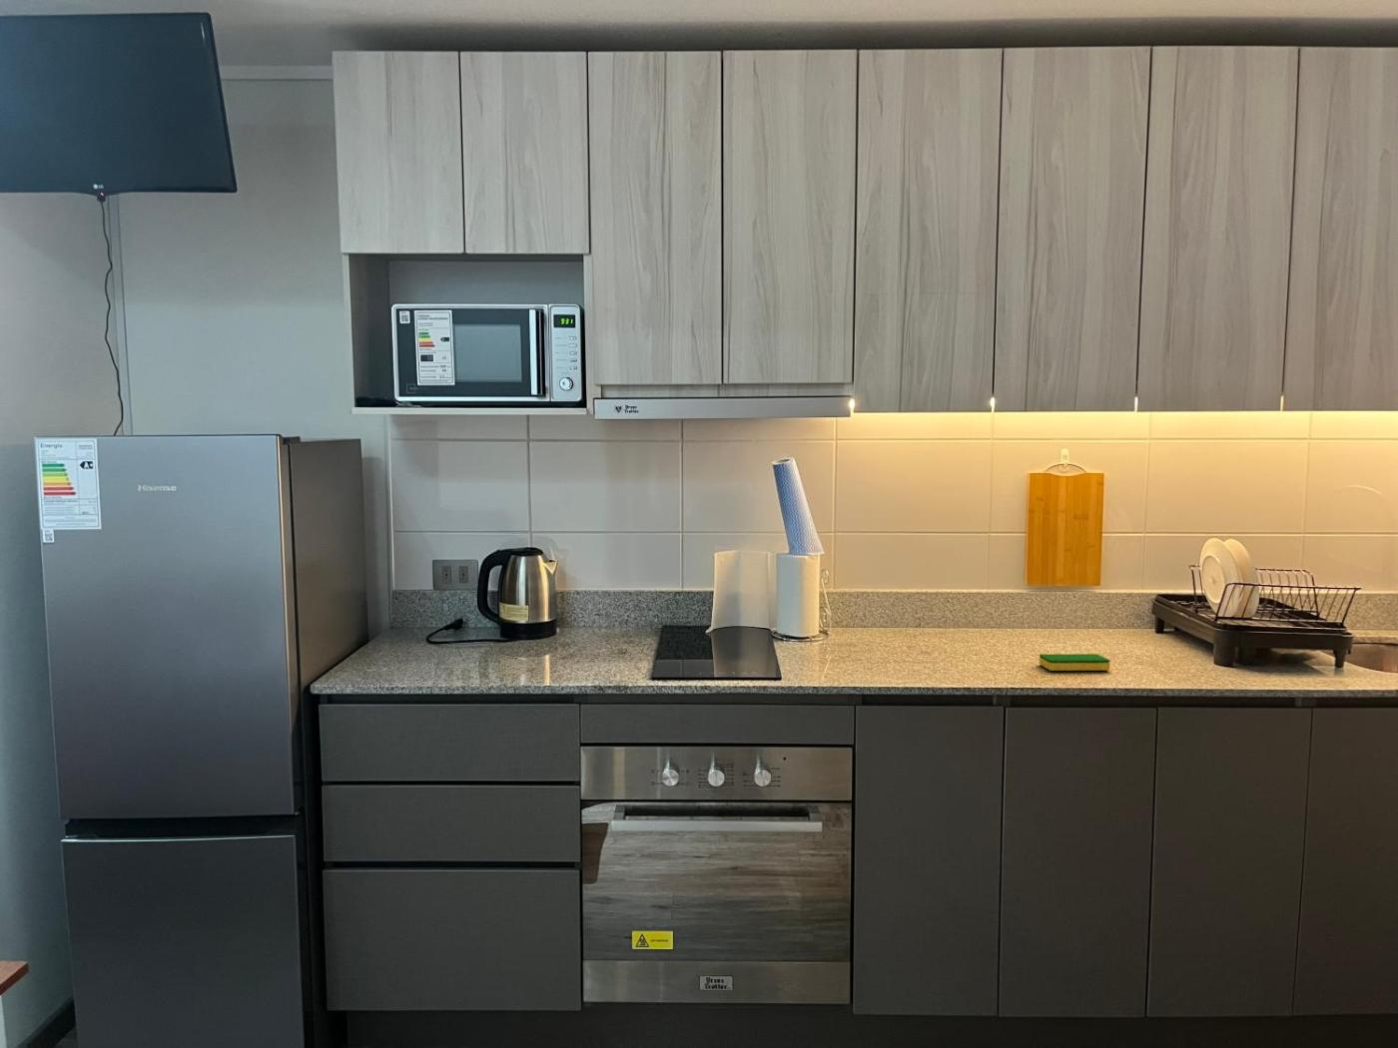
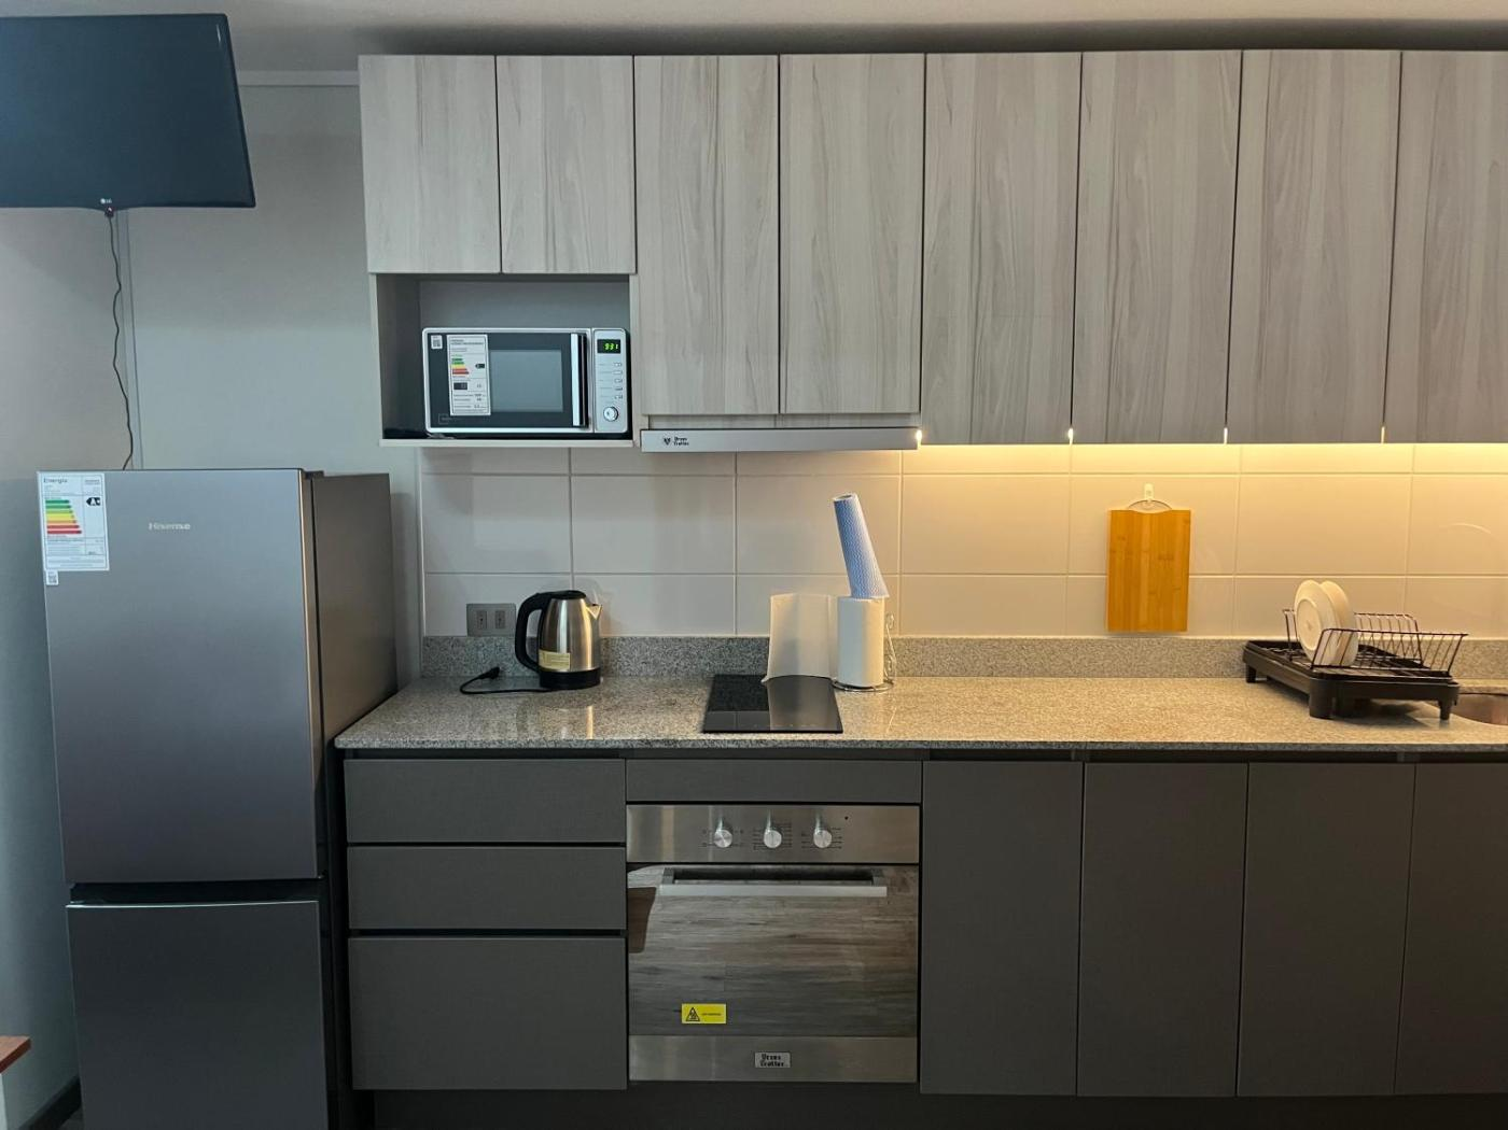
- dish sponge [1038,653,1112,672]
